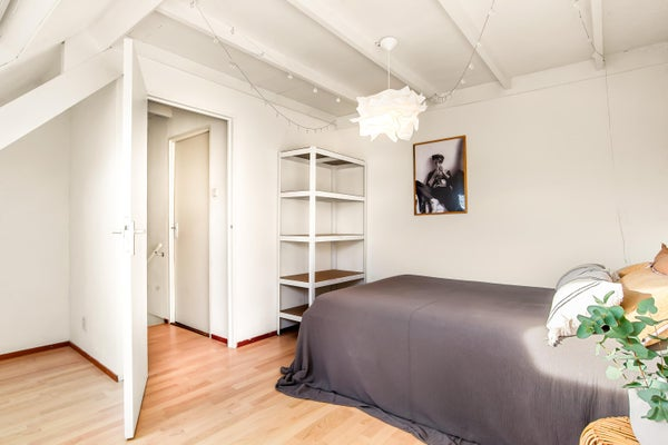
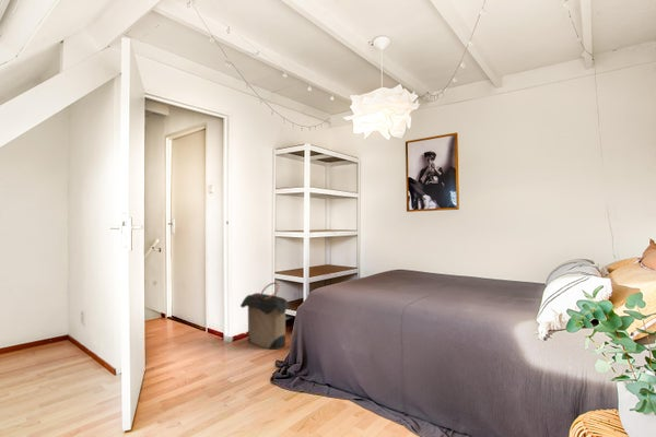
+ laundry hamper [239,281,291,351]
